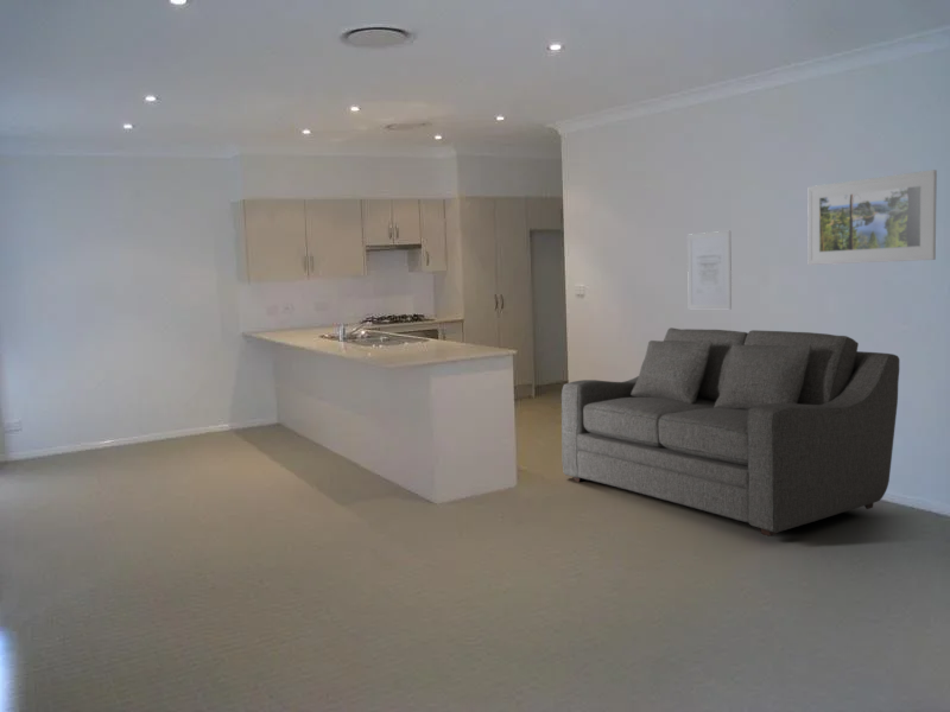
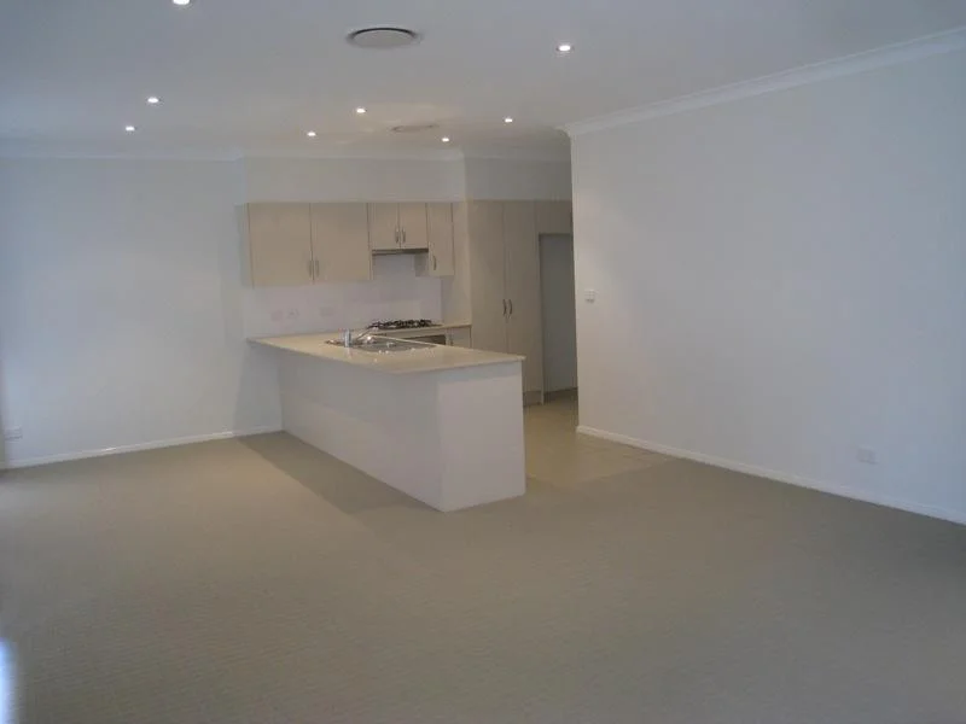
- wall art [686,230,733,310]
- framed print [808,169,938,266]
- sofa [560,326,900,538]
